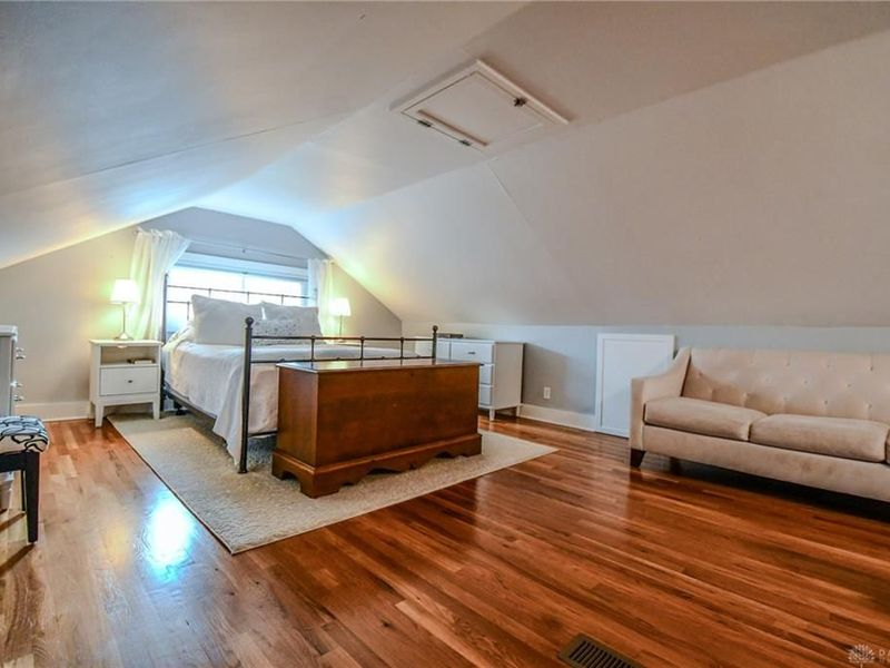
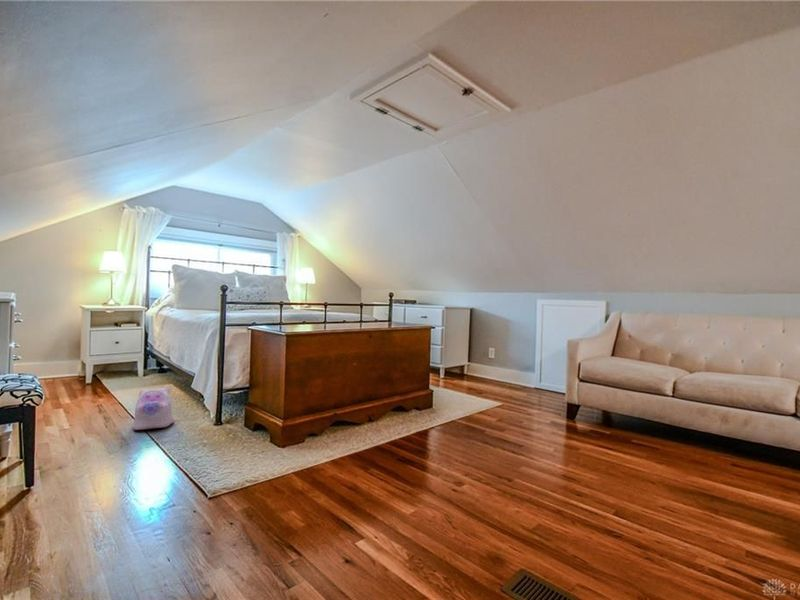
+ plush toy [132,387,175,431]
